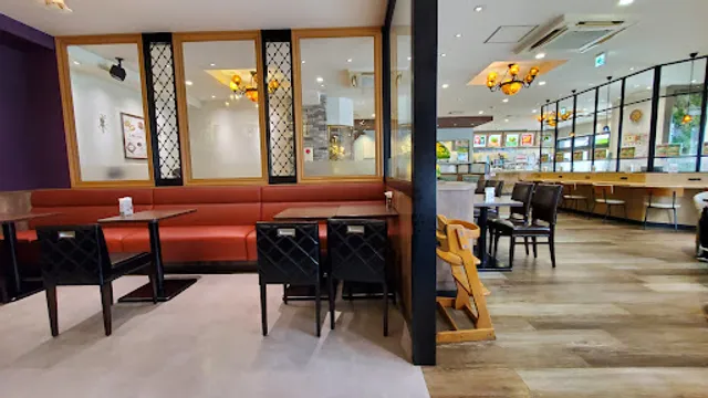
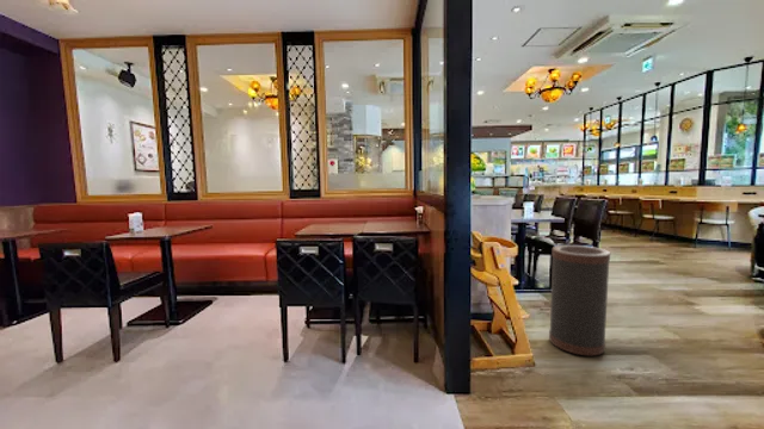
+ trash can [548,244,611,356]
